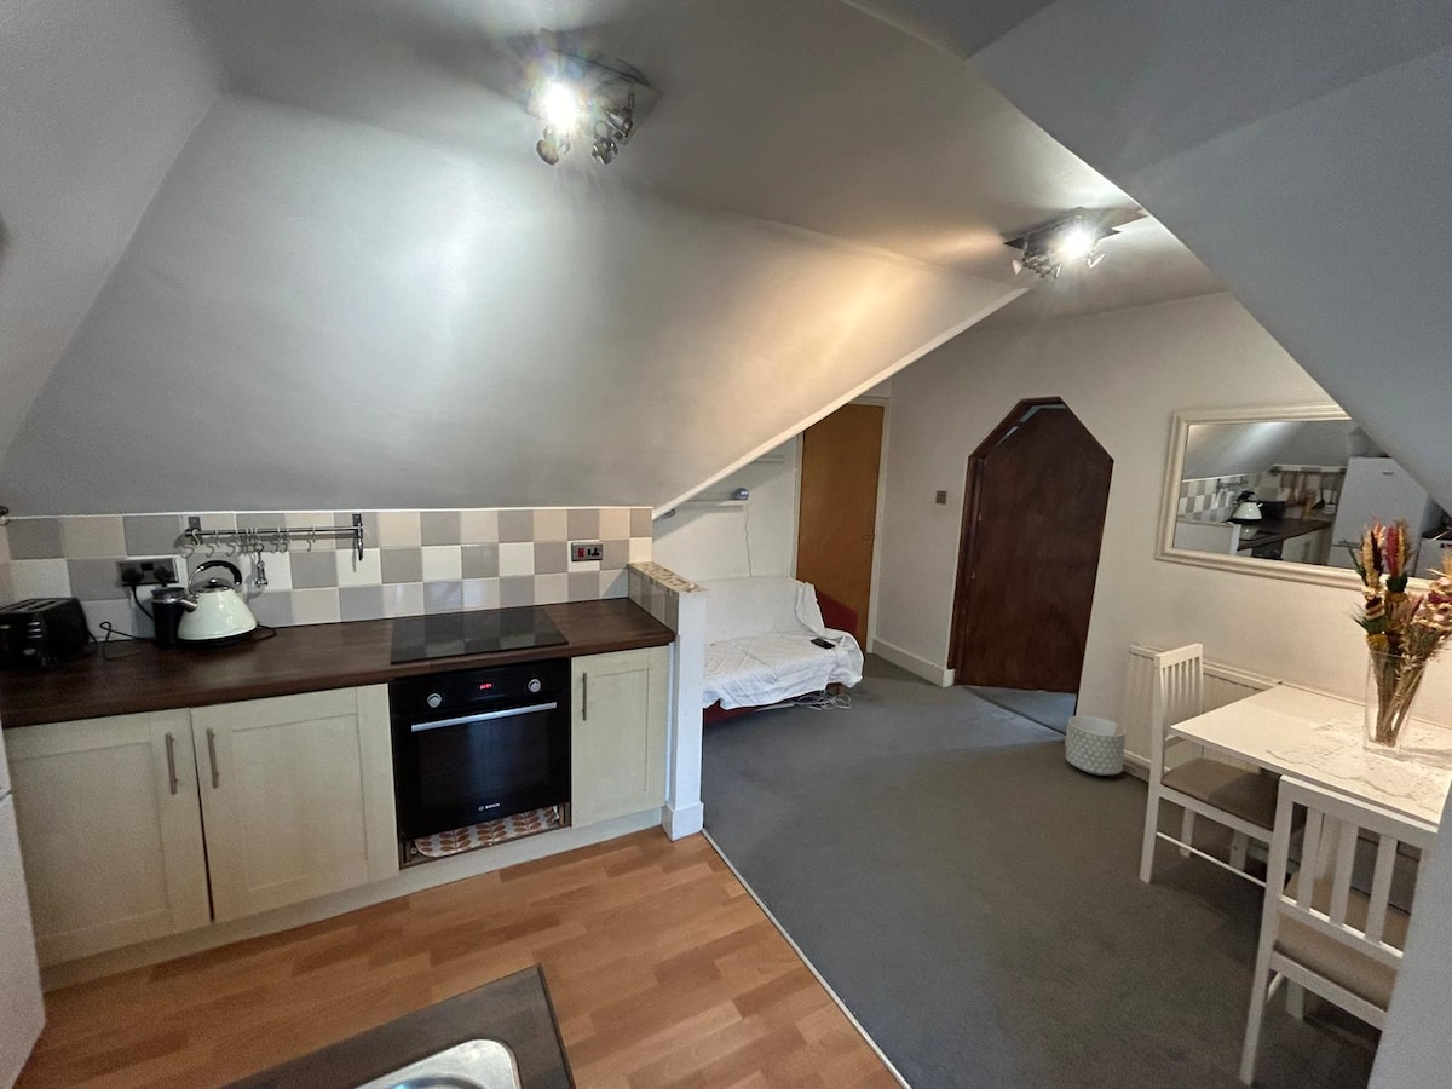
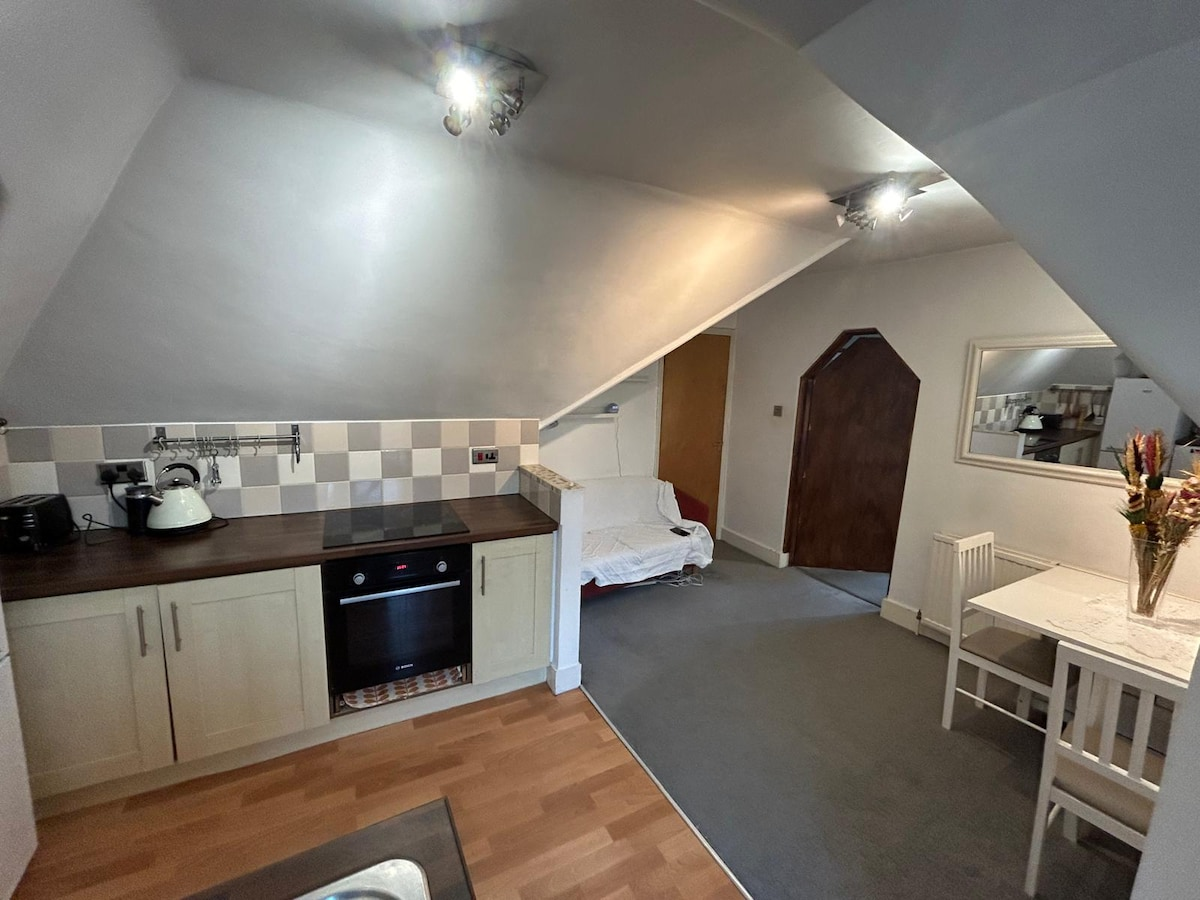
- planter [1065,715,1128,777]
